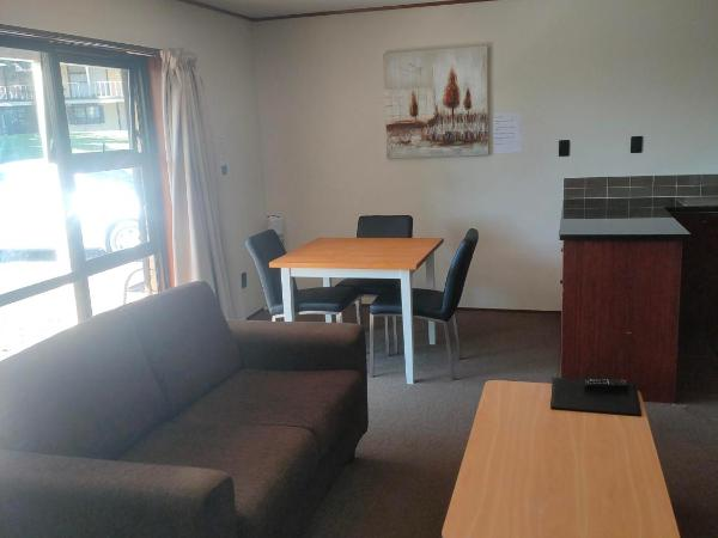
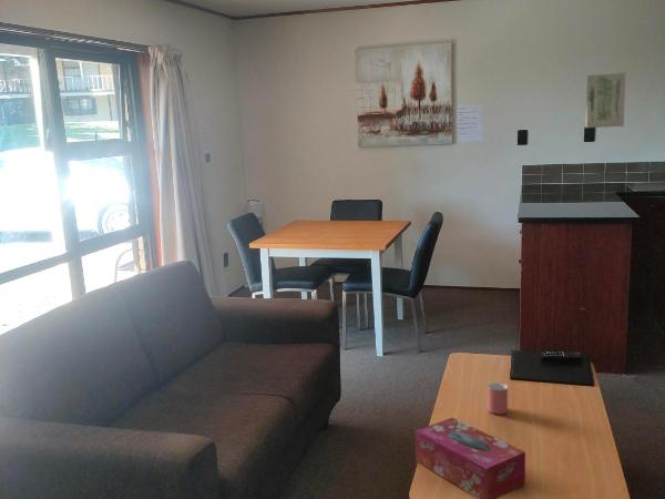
+ wall art [585,72,626,129]
+ tissue box [415,417,526,499]
+ cup [487,381,509,415]
